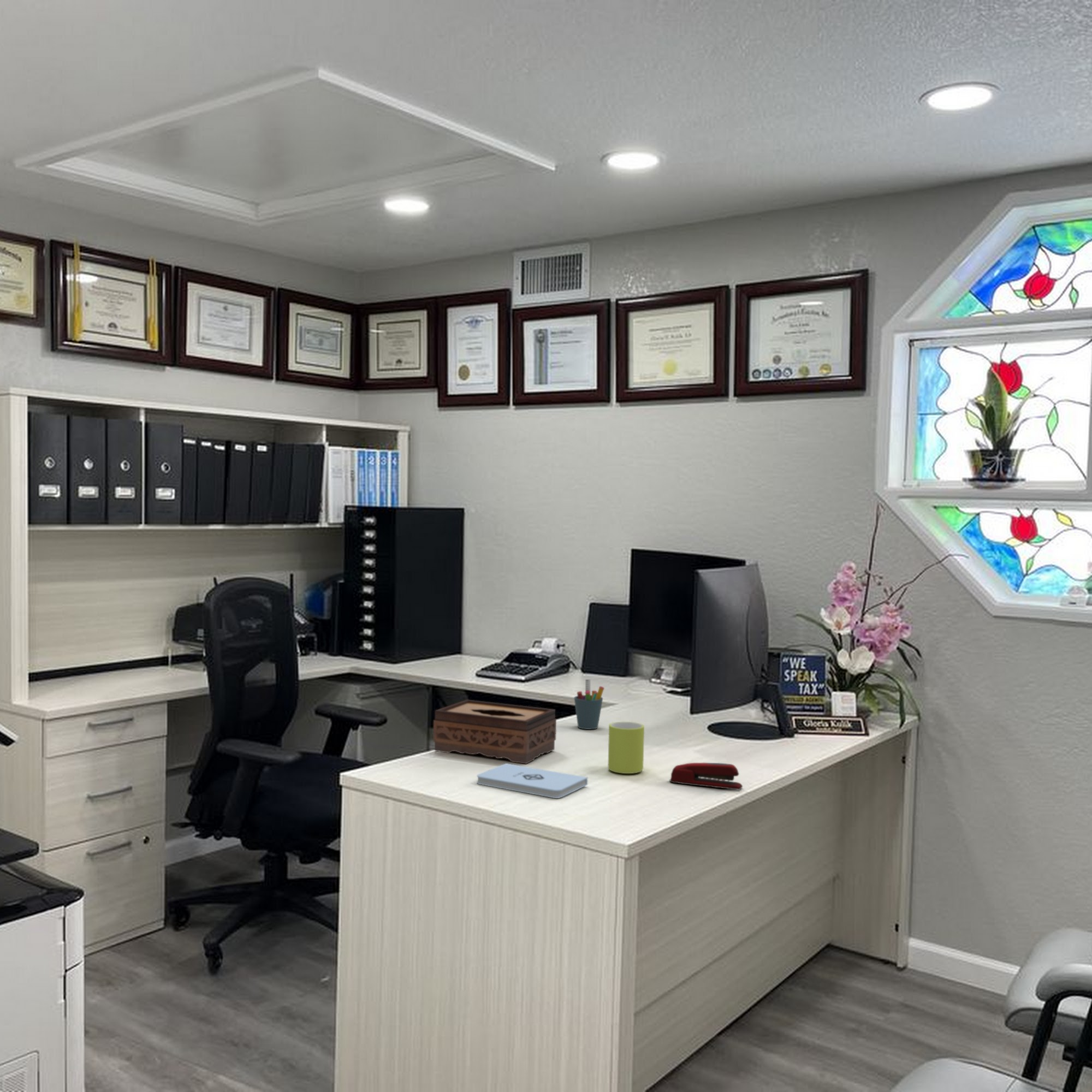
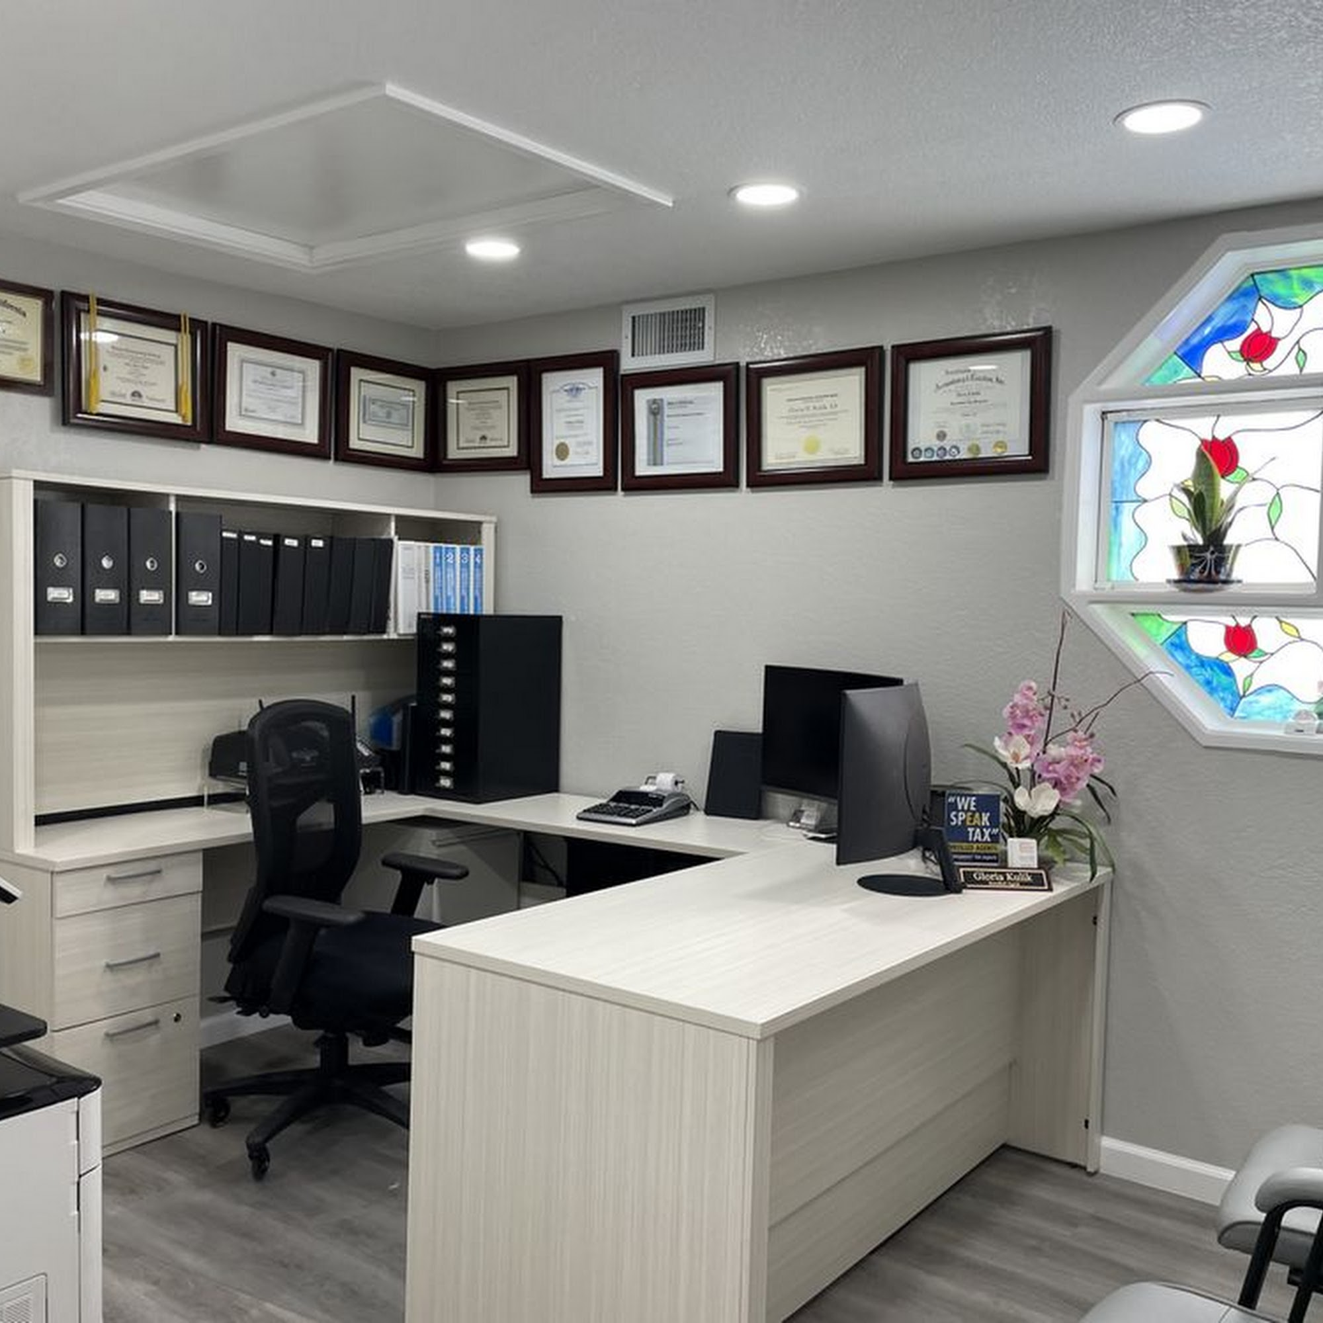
- tissue box [432,699,557,764]
- mug [608,721,645,774]
- stapler [669,762,743,791]
- pen holder [573,679,605,730]
- notepad [476,763,588,799]
